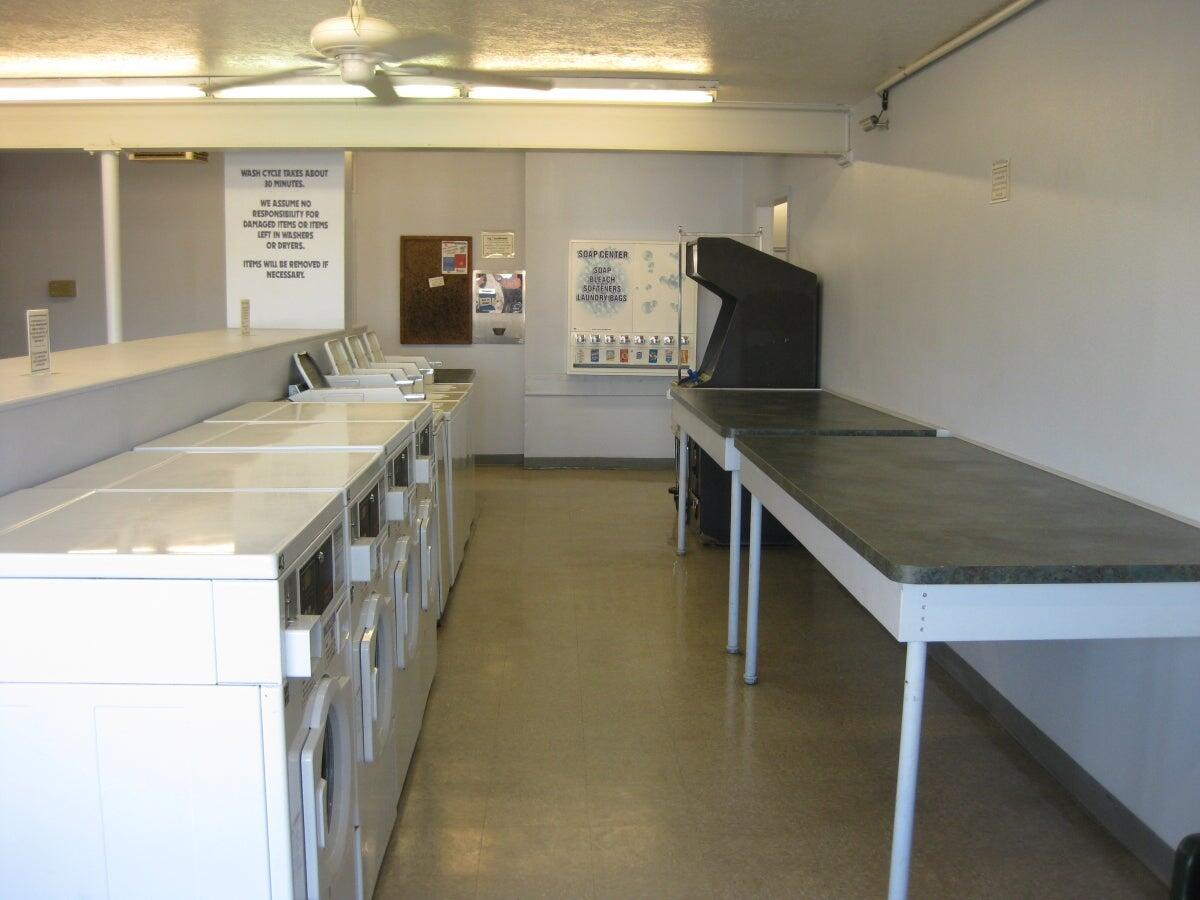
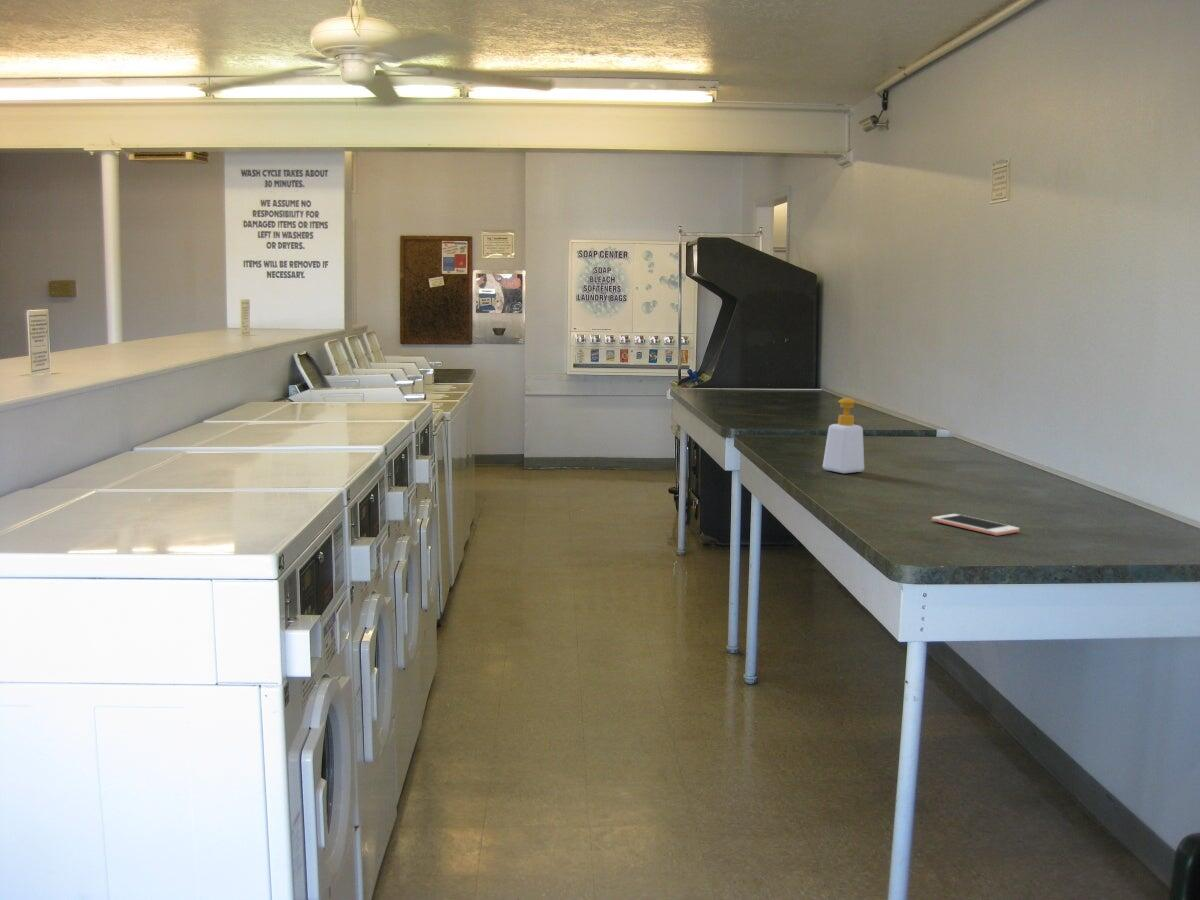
+ cell phone [931,513,1021,537]
+ soap bottle [822,397,871,474]
